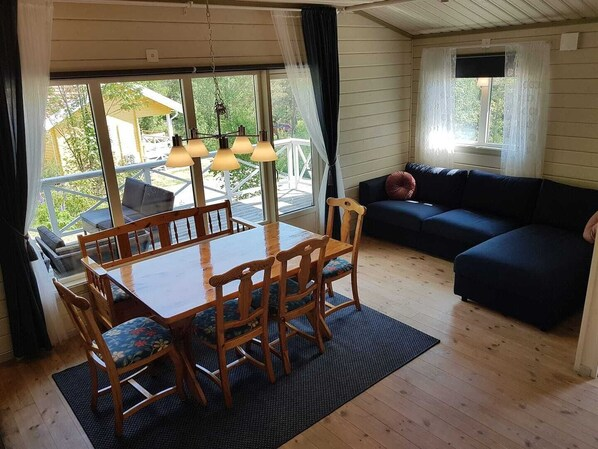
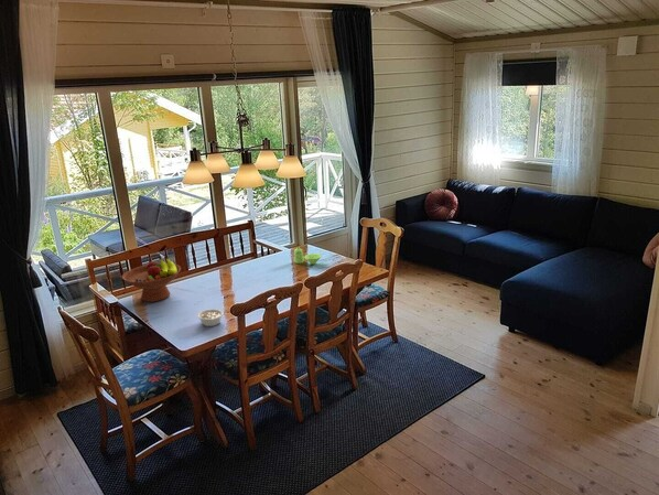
+ fruit bowl [121,255,182,303]
+ condiment set [293,246,323,266]
+ legume [196,308,225,327]
